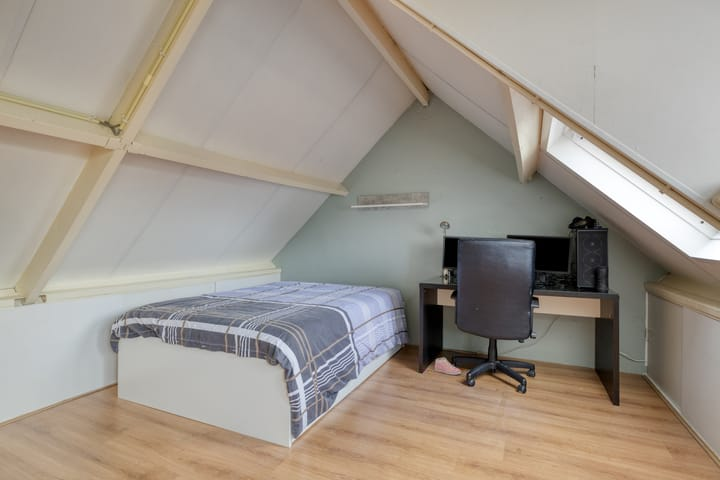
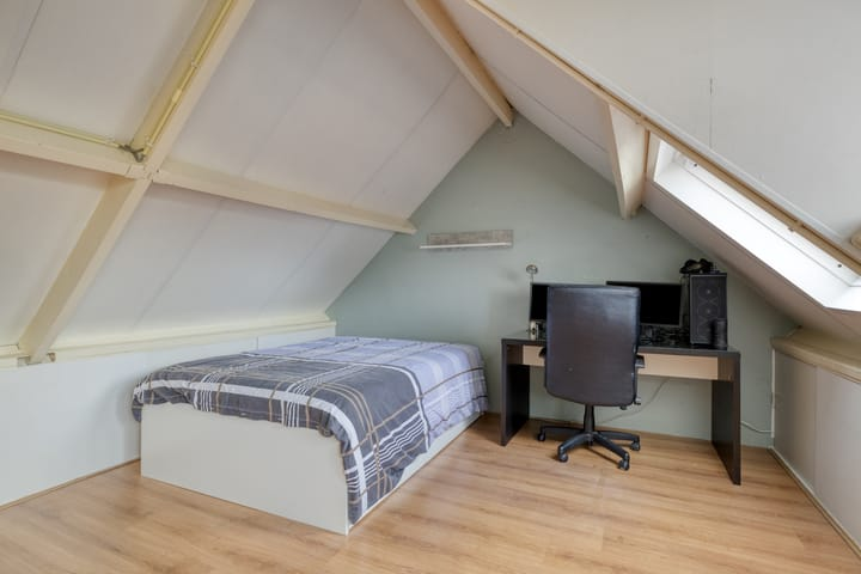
- sneaker [434,356,462,376]
